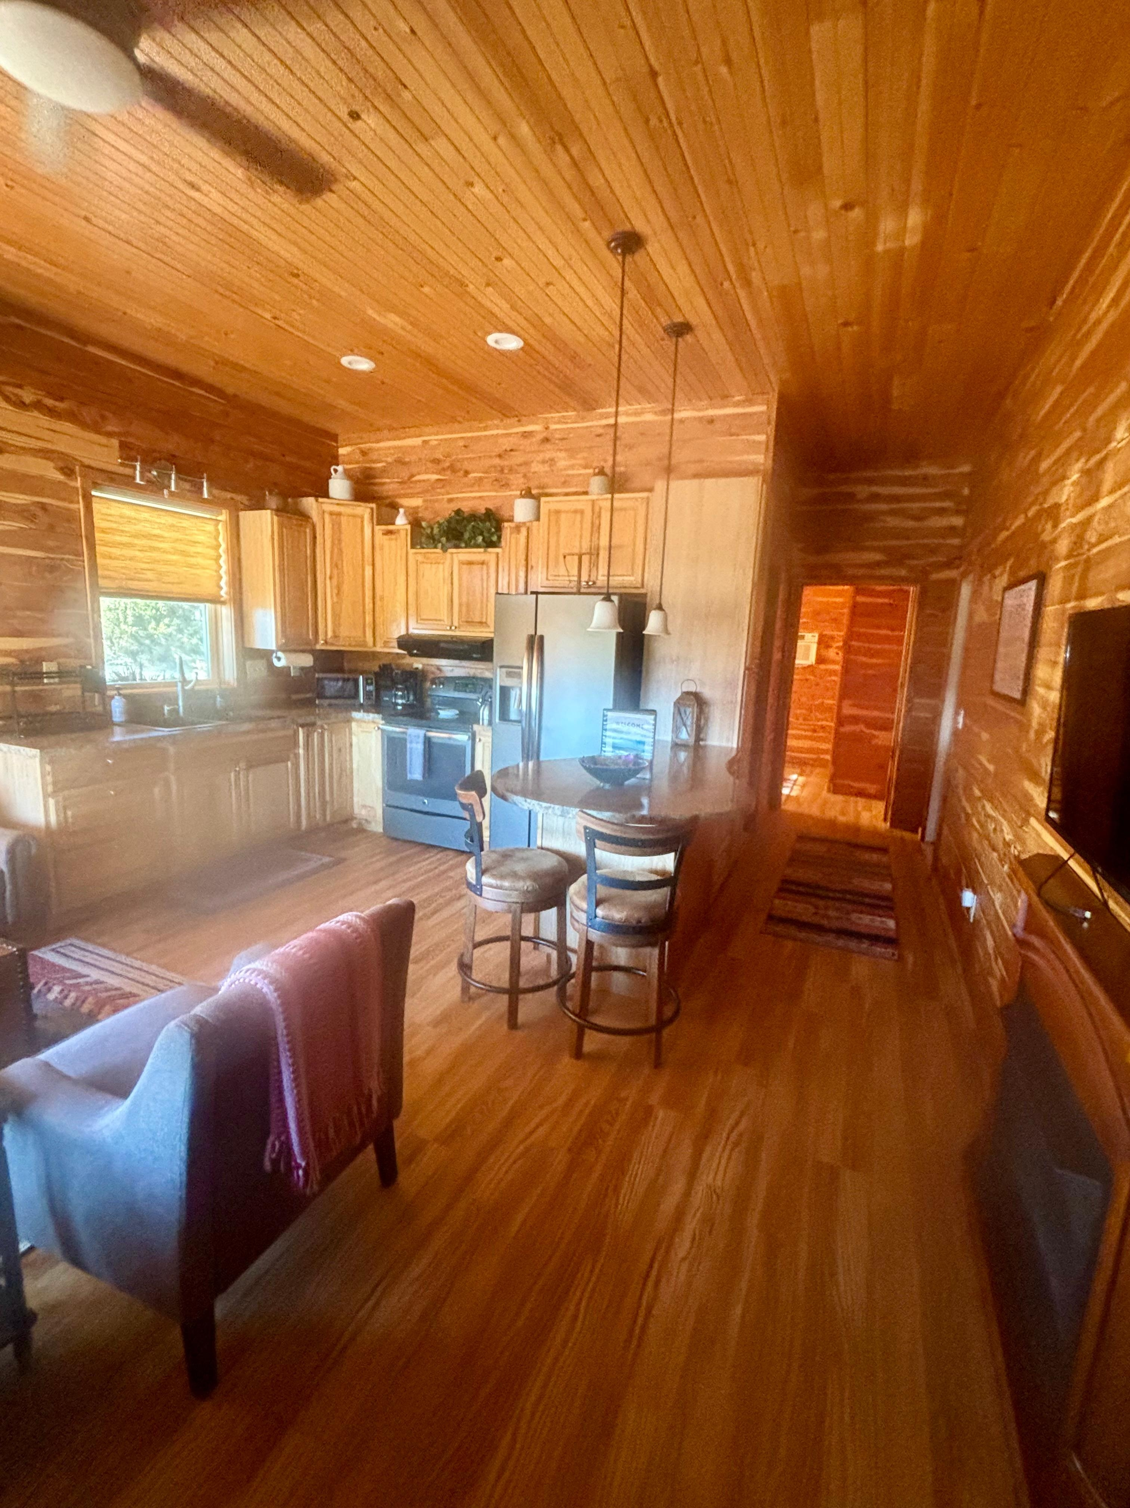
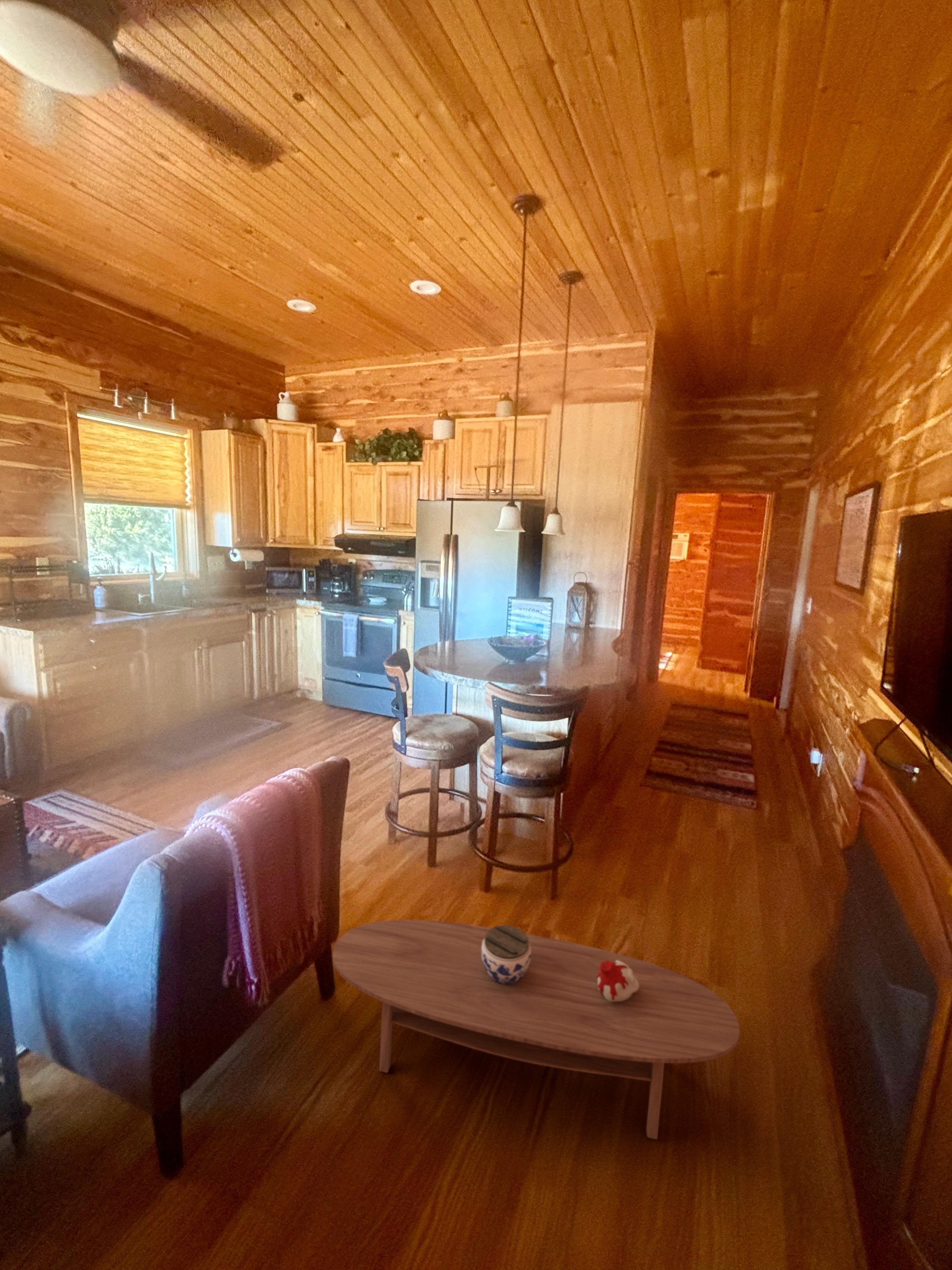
+ jar [481,925,531,984]
+ coffee table [332,919,740,1140]
+ candle [597,960,639,1002]
